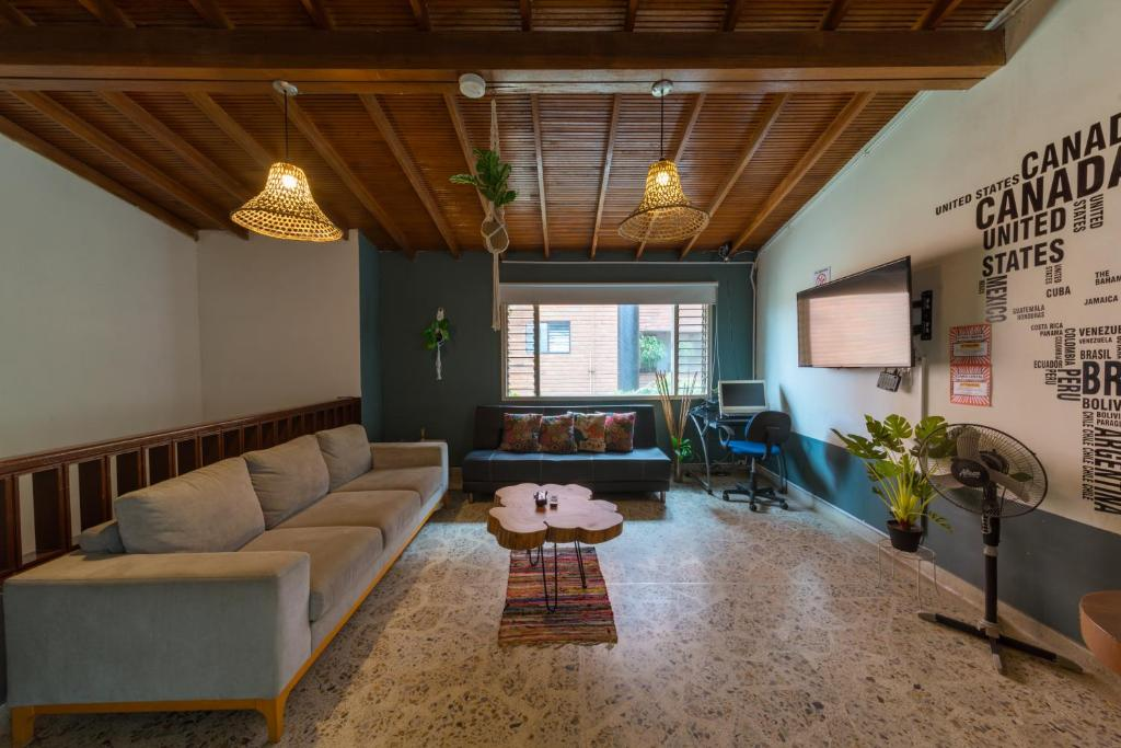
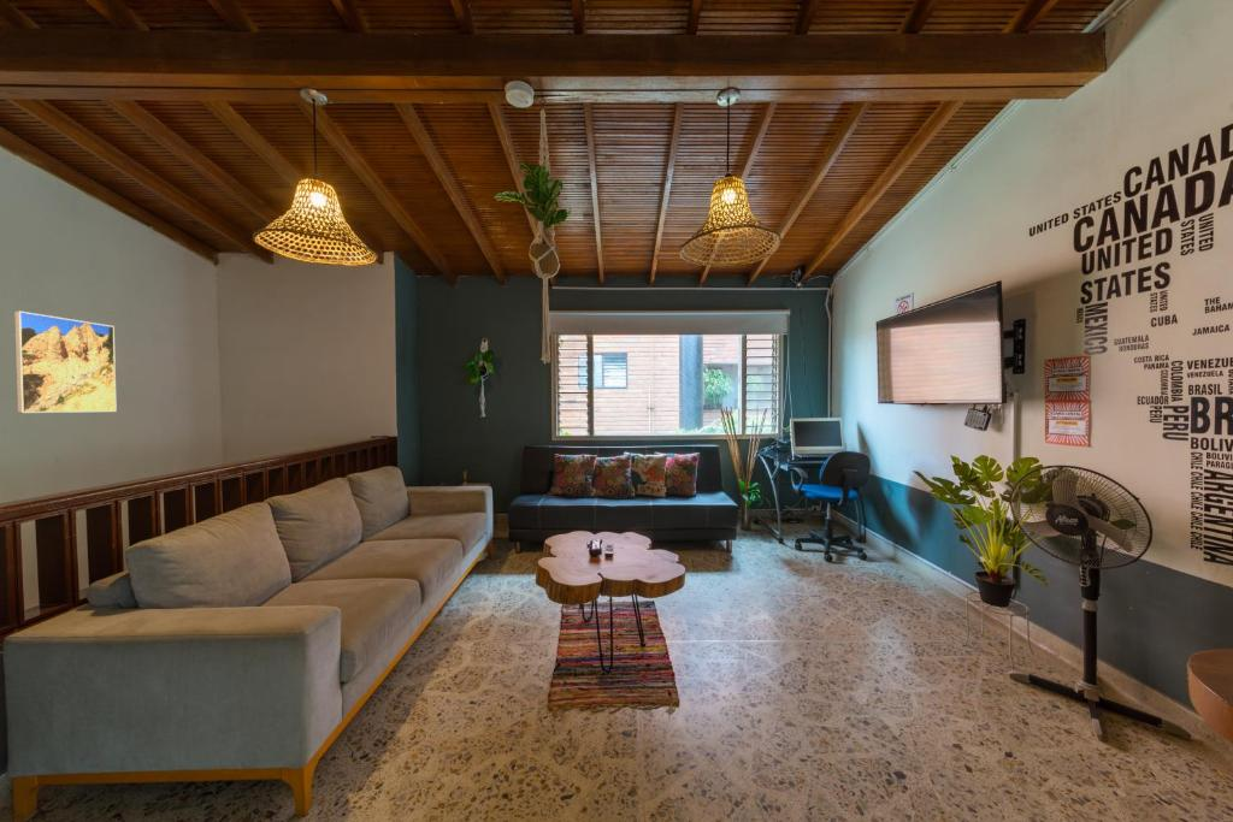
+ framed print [13,311,118,414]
